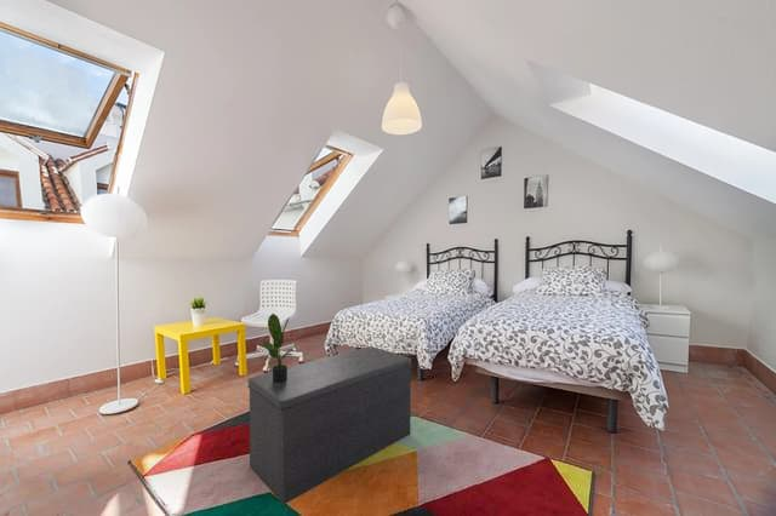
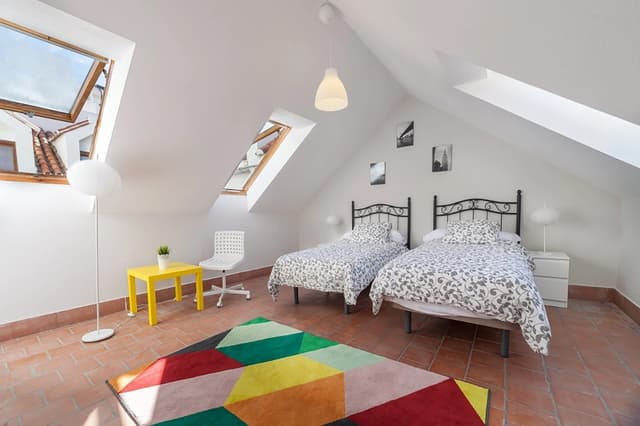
- potted plant [261,313,293,383]
- bench [247,345,412,506]
